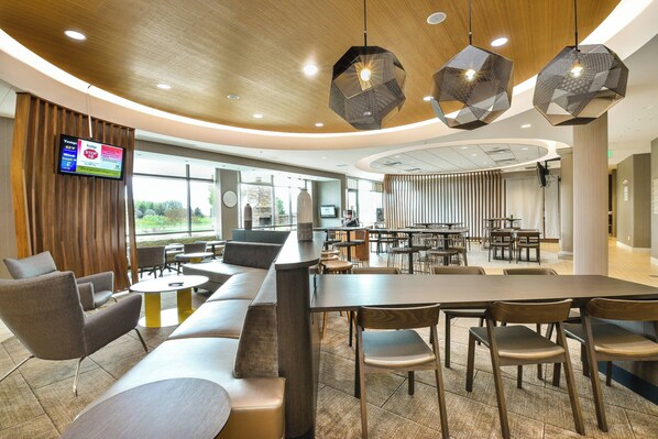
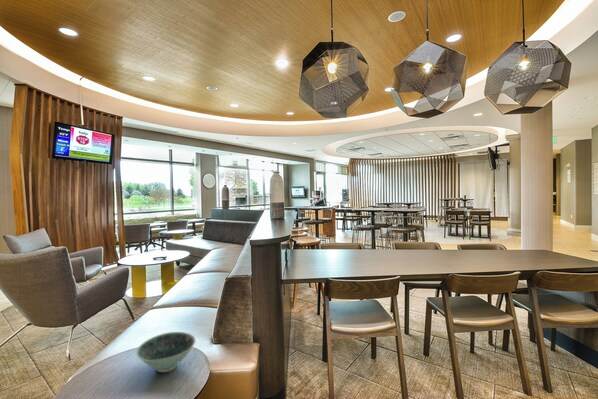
+ bowl [135,331,197,373]
